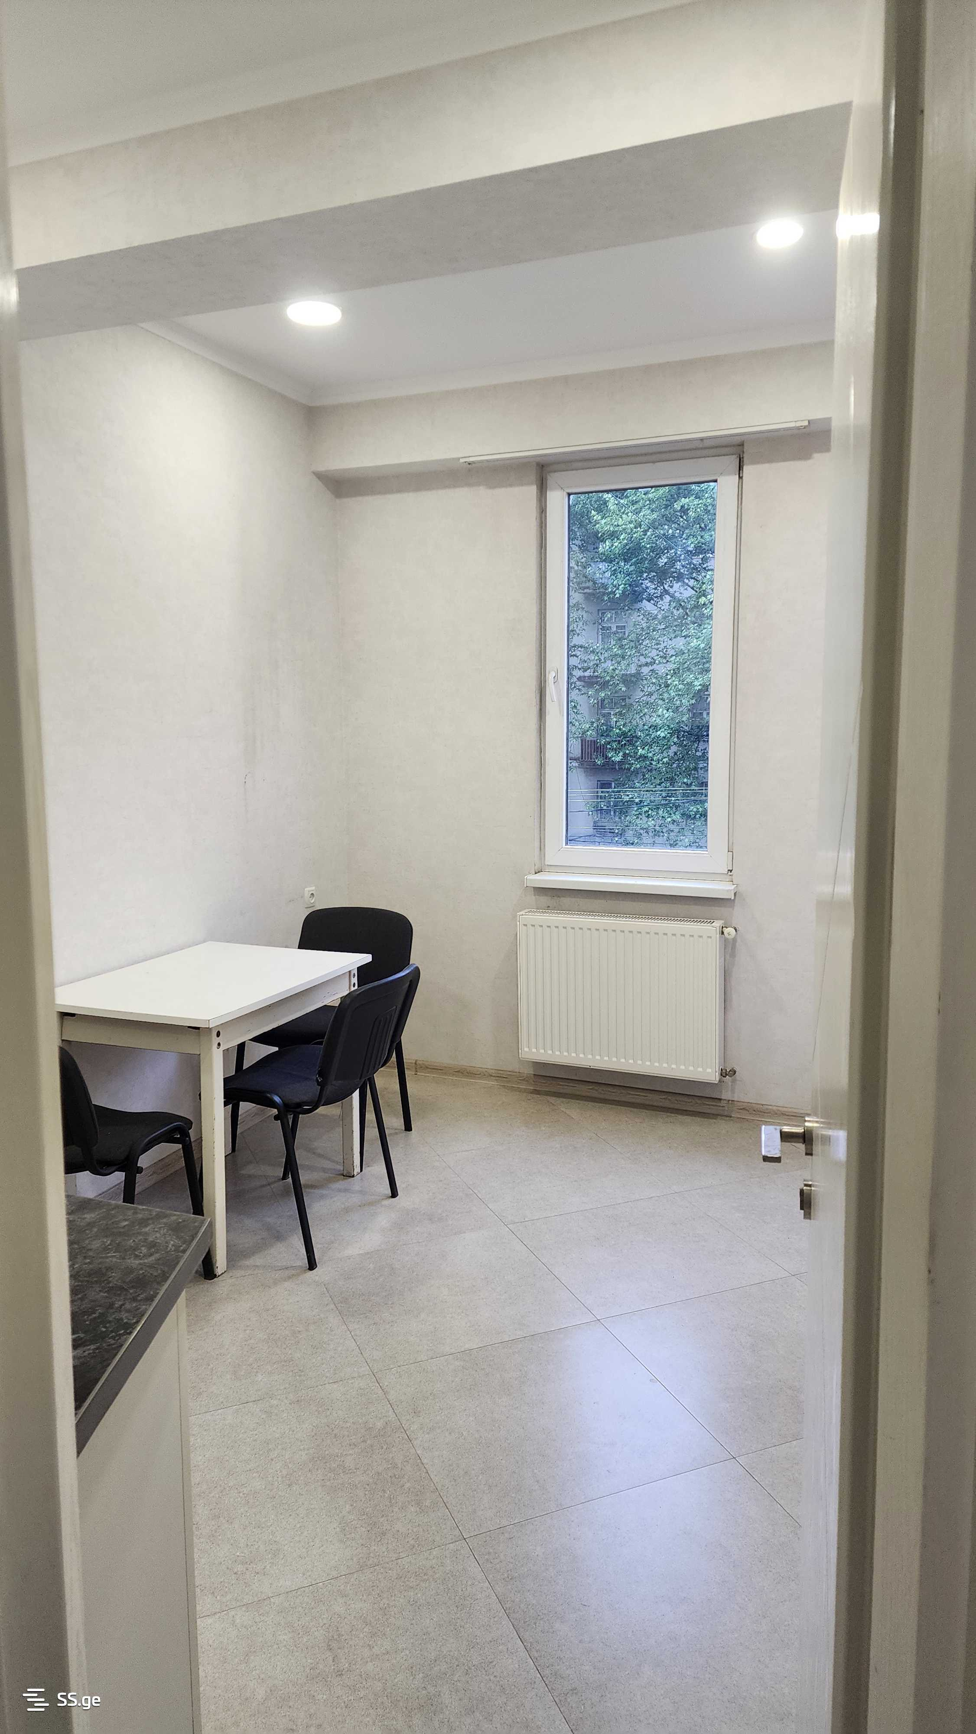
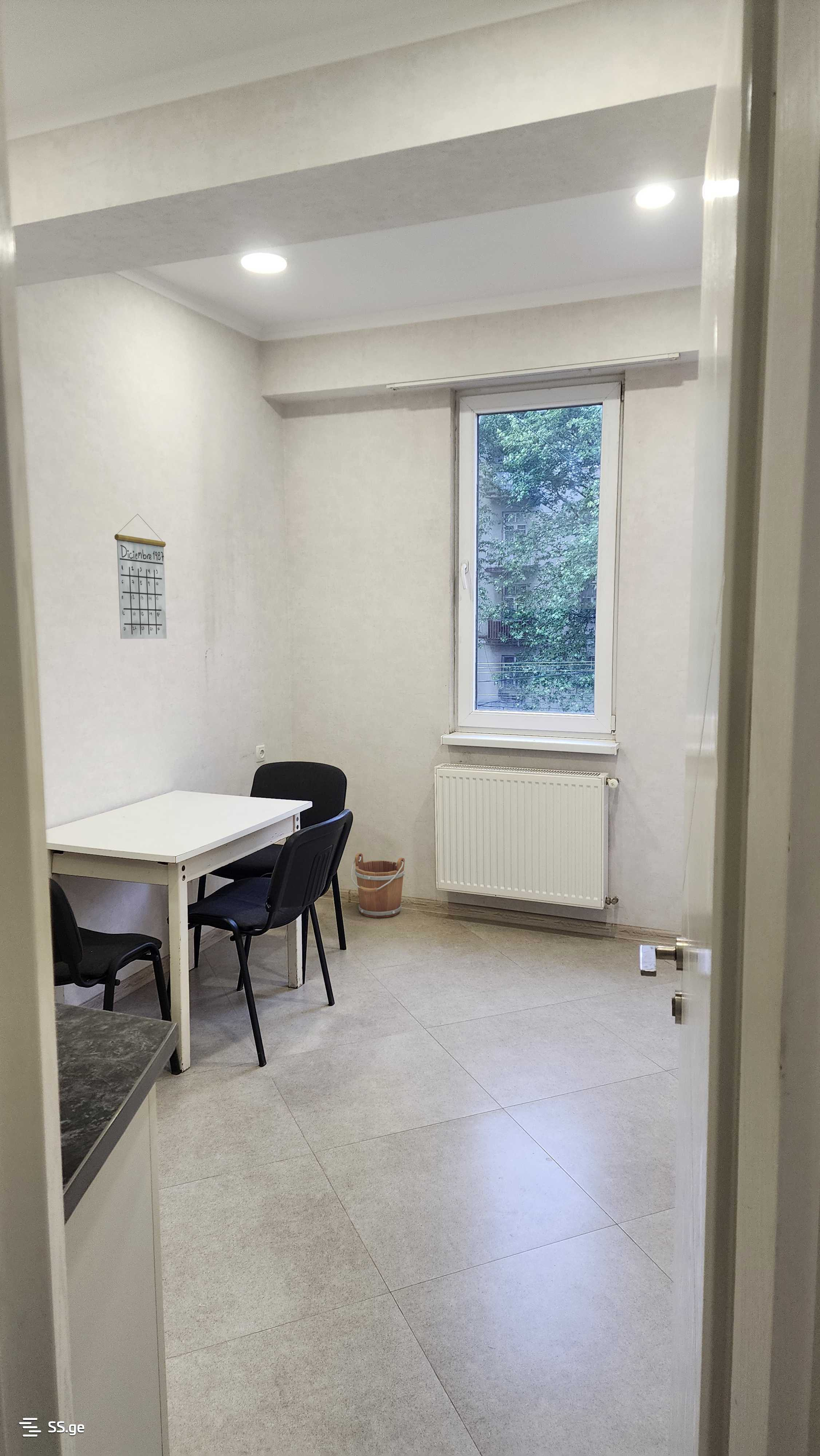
+ calendar [114,514,167,639]
+ bucket [351,853,405,918]
